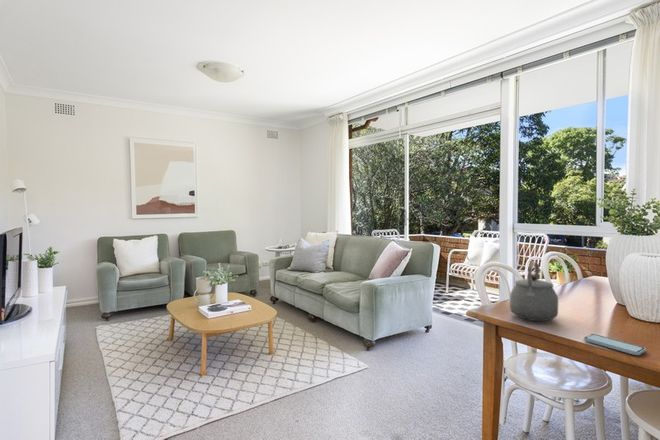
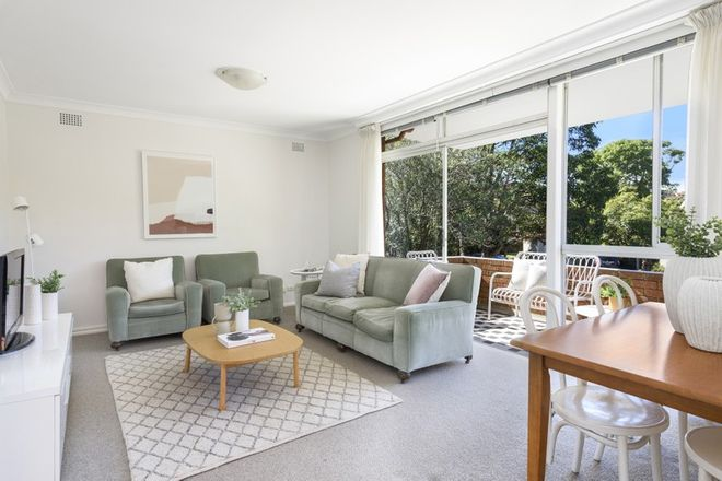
- smartphone [583,333,647,356]
- tea kettle [509,262,559,322]
